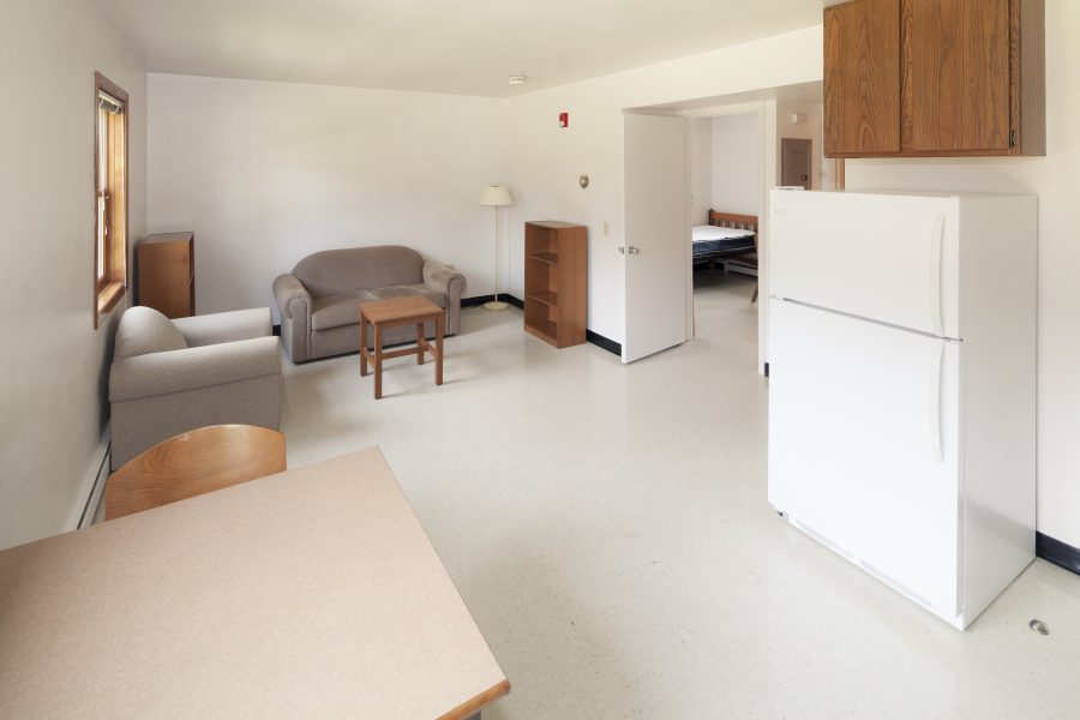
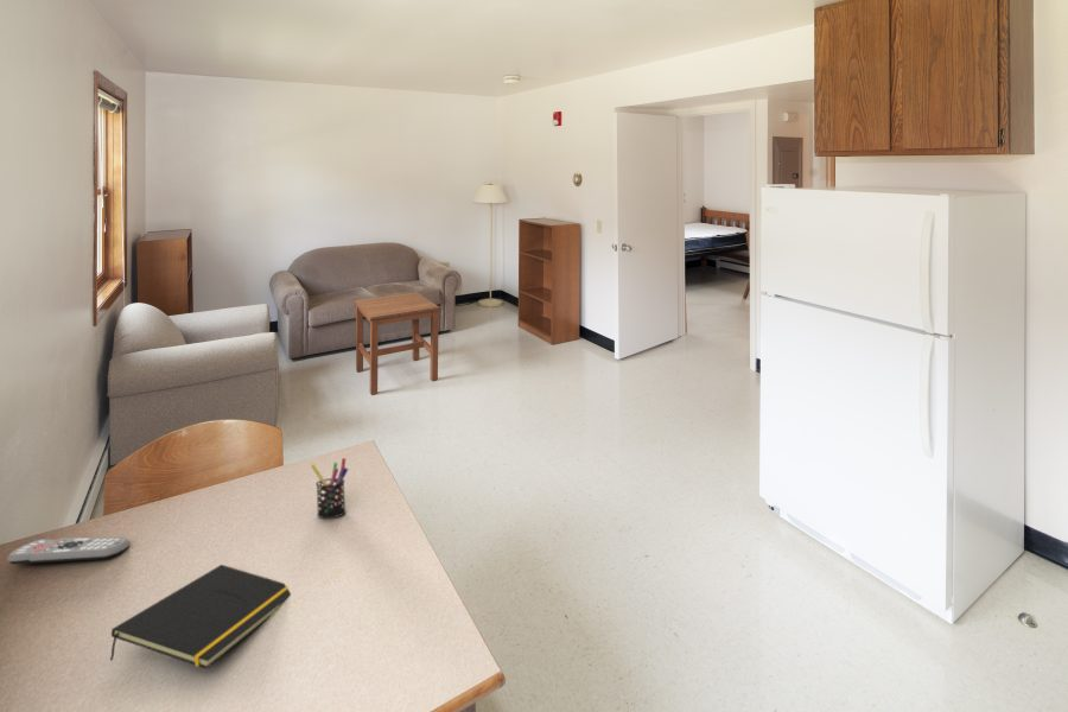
+ pen holder [310,457,349,520]
+ remote control [6,536,131,565]
+ notepad [109,564,292,669]
